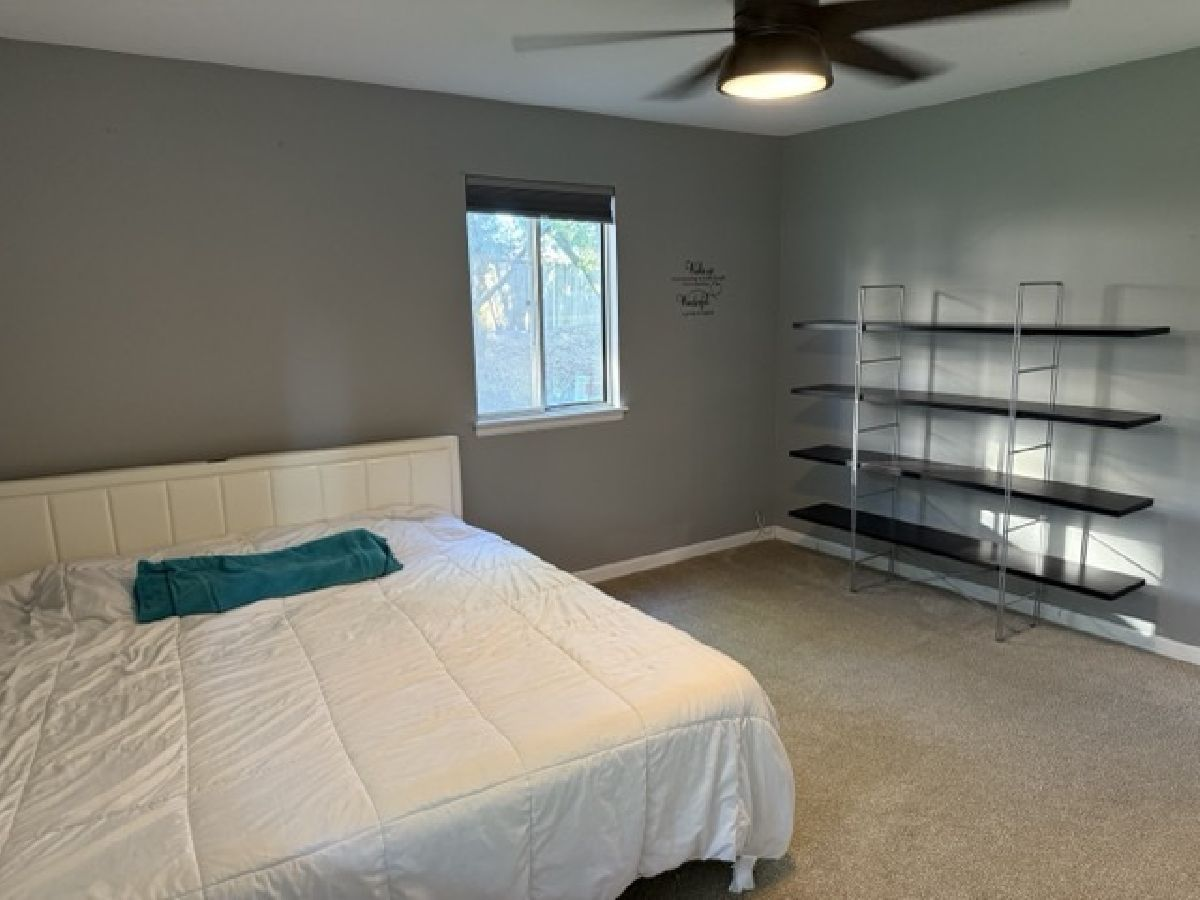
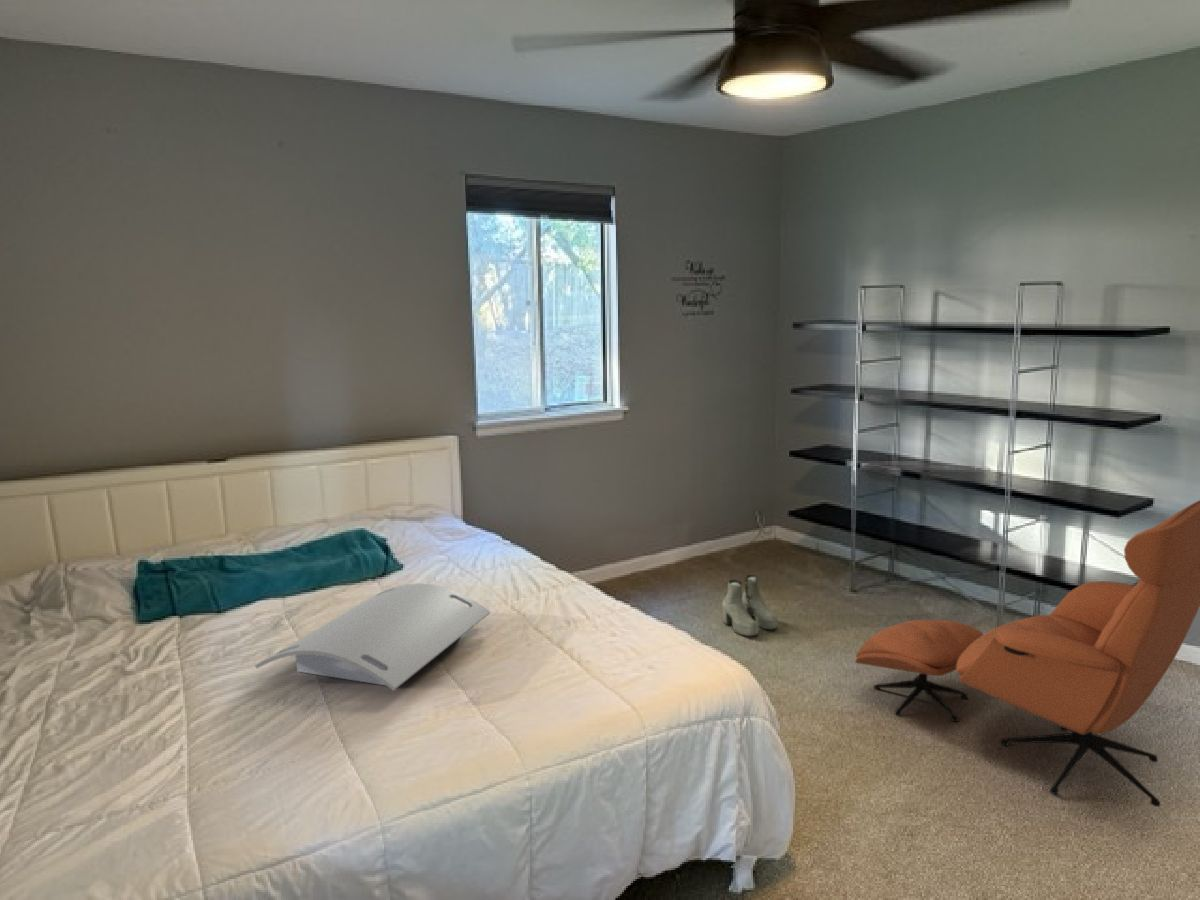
+ armchair [854,499,1200,808]
+ boots [721,574,779,637]
+ serving tray [254,583,492,692]
